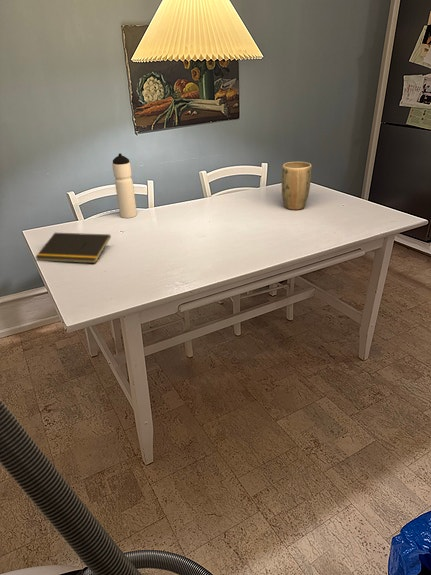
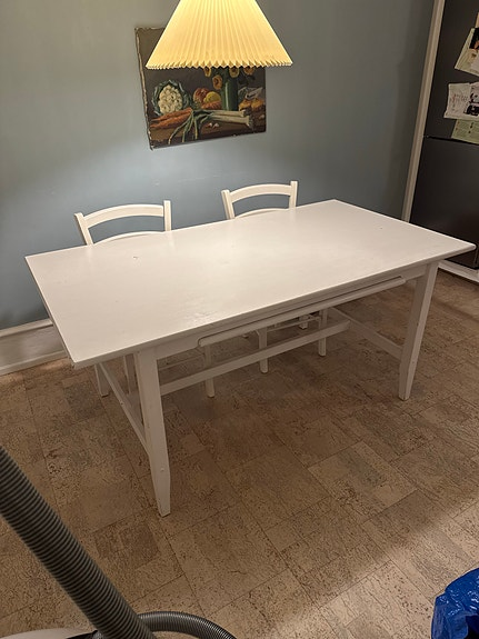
- notepad [34,232,112,264]
- water bottle [111,152,138,219]
- plant pot [281,161,313,211]
